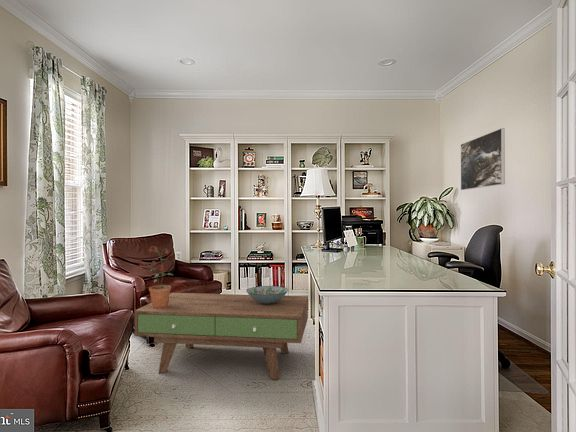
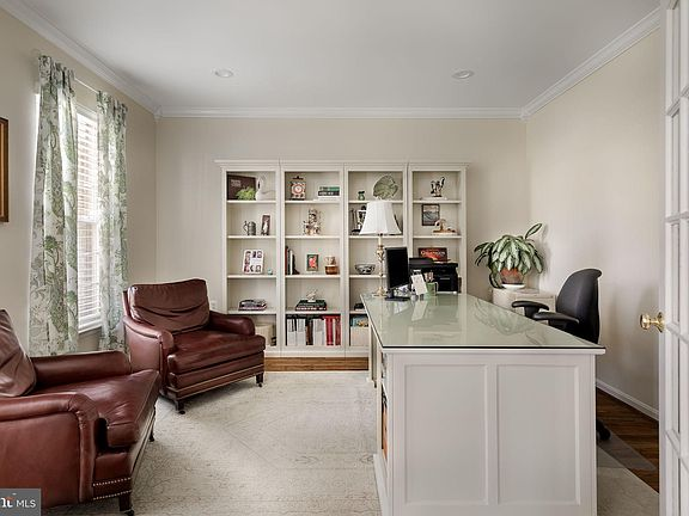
- decorative bowl [245,285,289,304]
- coffee table [133,292,309,381]
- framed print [460,127,506,191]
- potted plant [138,245,174,308]
